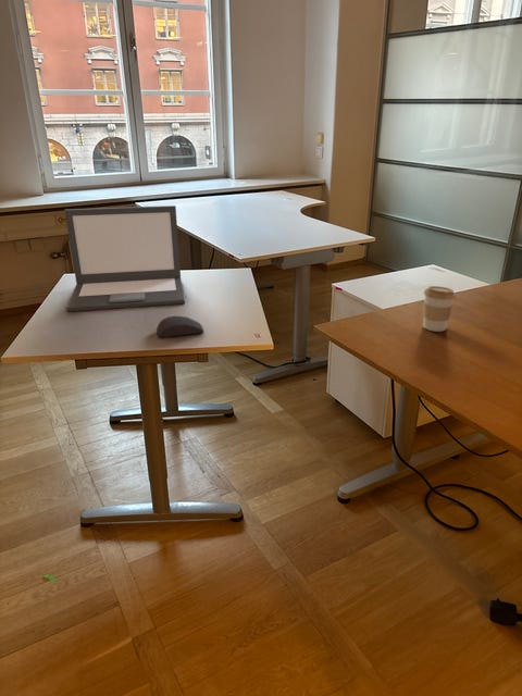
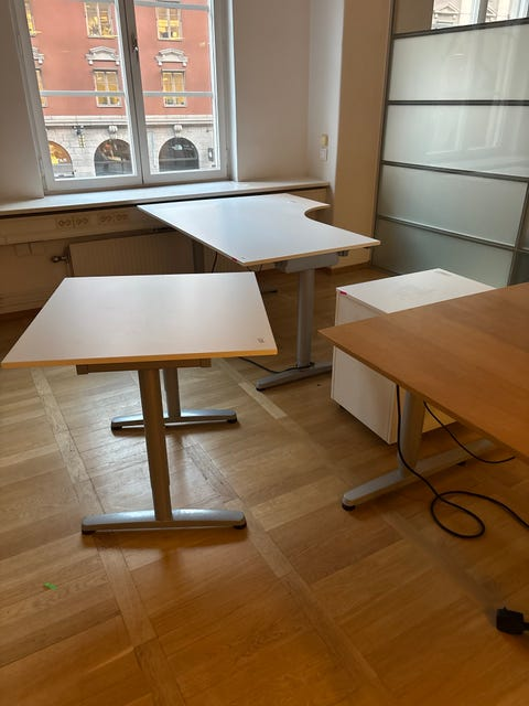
- coffee cup [422,285,457,333]
- laptop [64,204,186,312]
- computer mouse [156,315,204,338]
